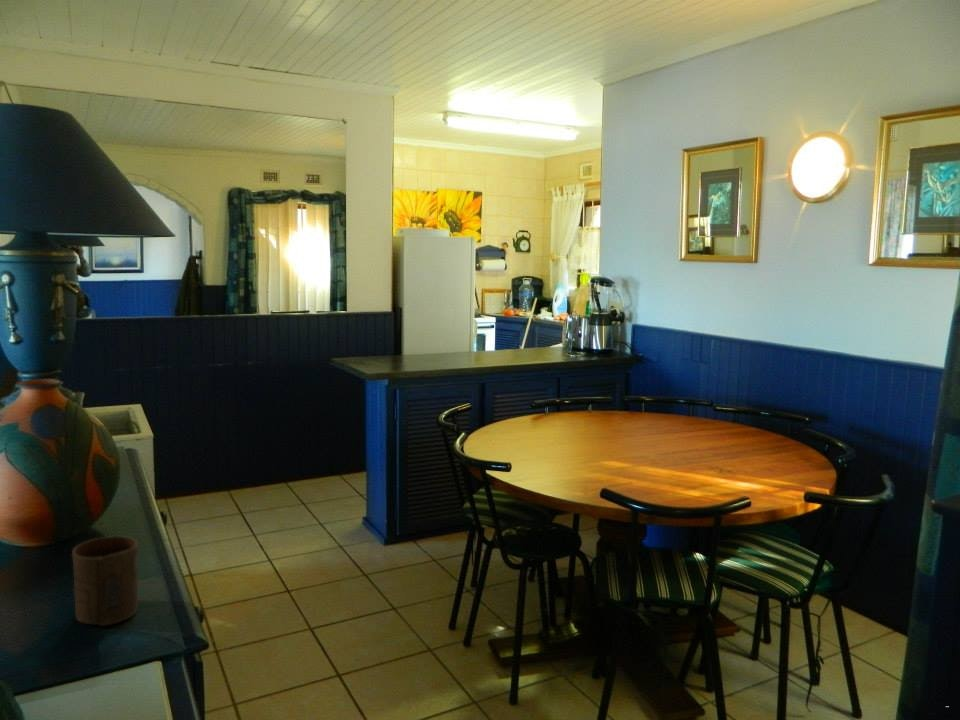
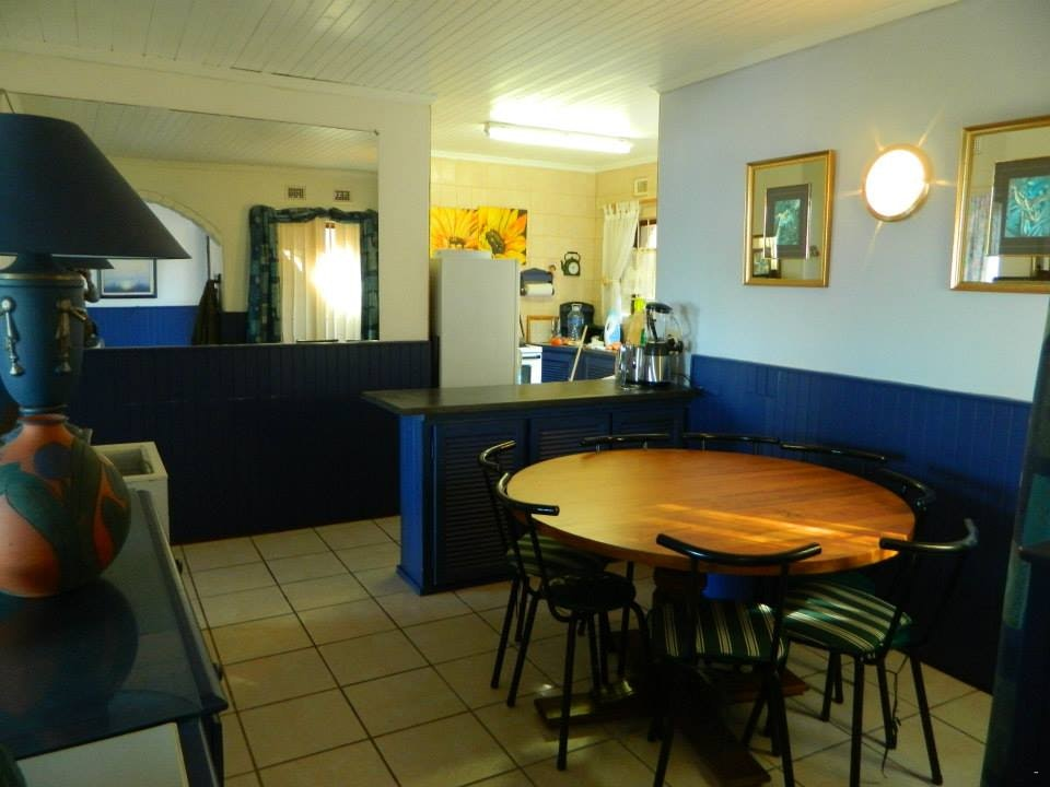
- cup [71,535,139,627]
